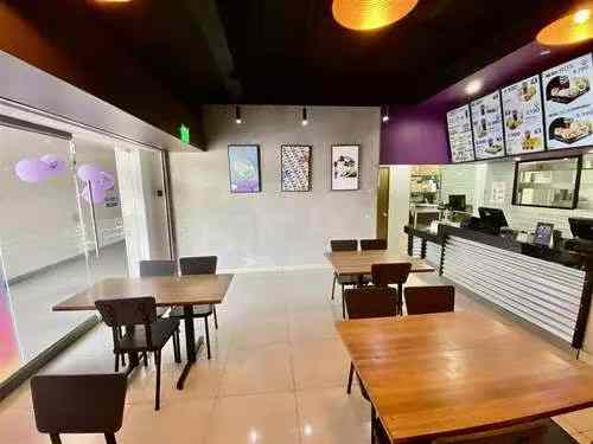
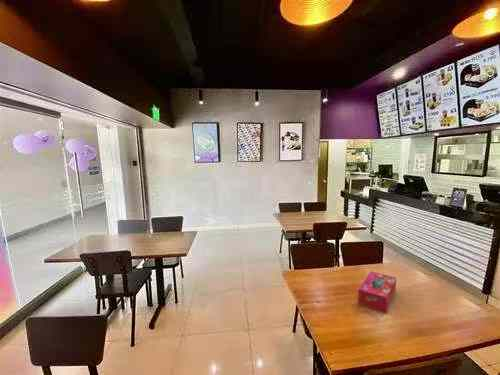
+ tissue box [357,270,397,315]
